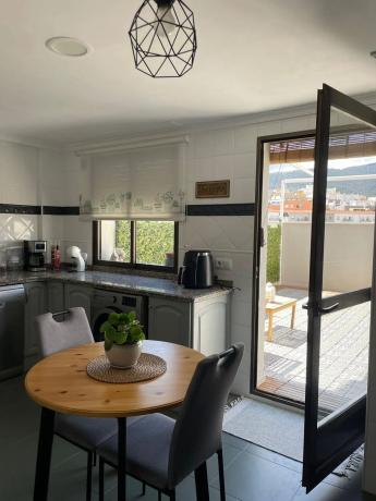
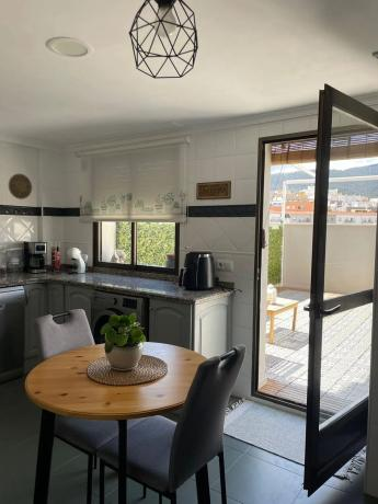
+ decorative plate [8,173,33,201]
